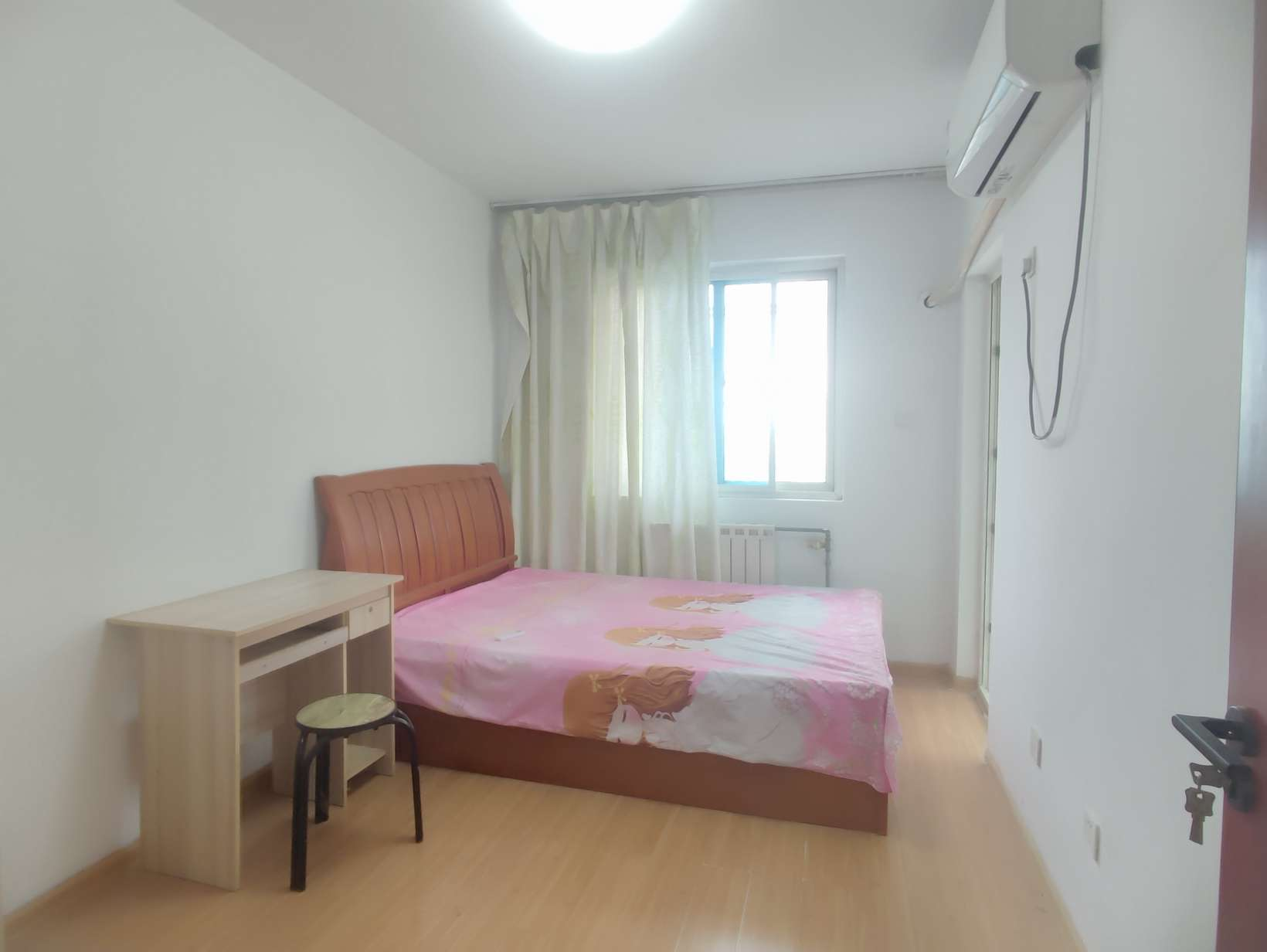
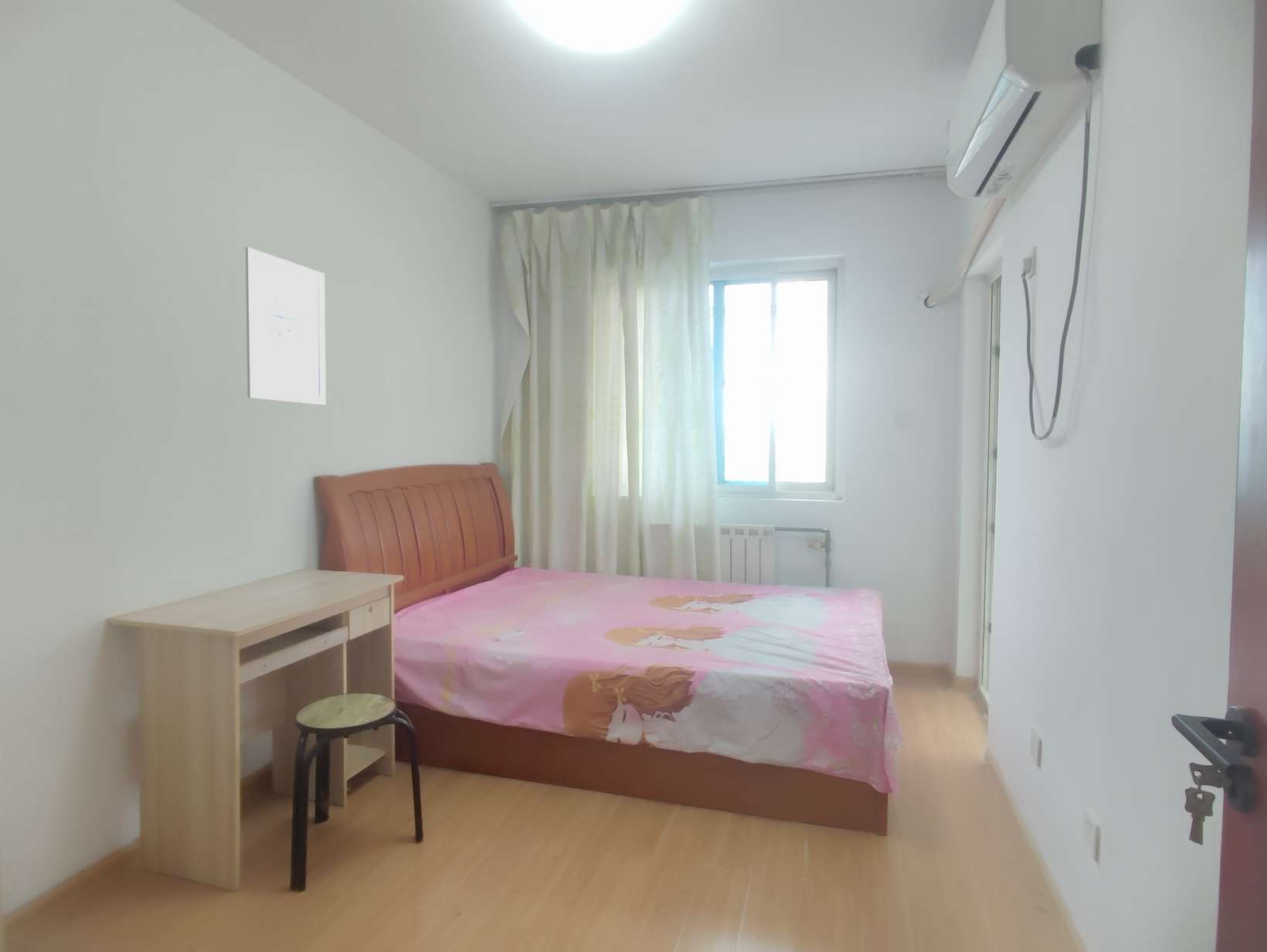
+ wall art [245,247,327,406]
